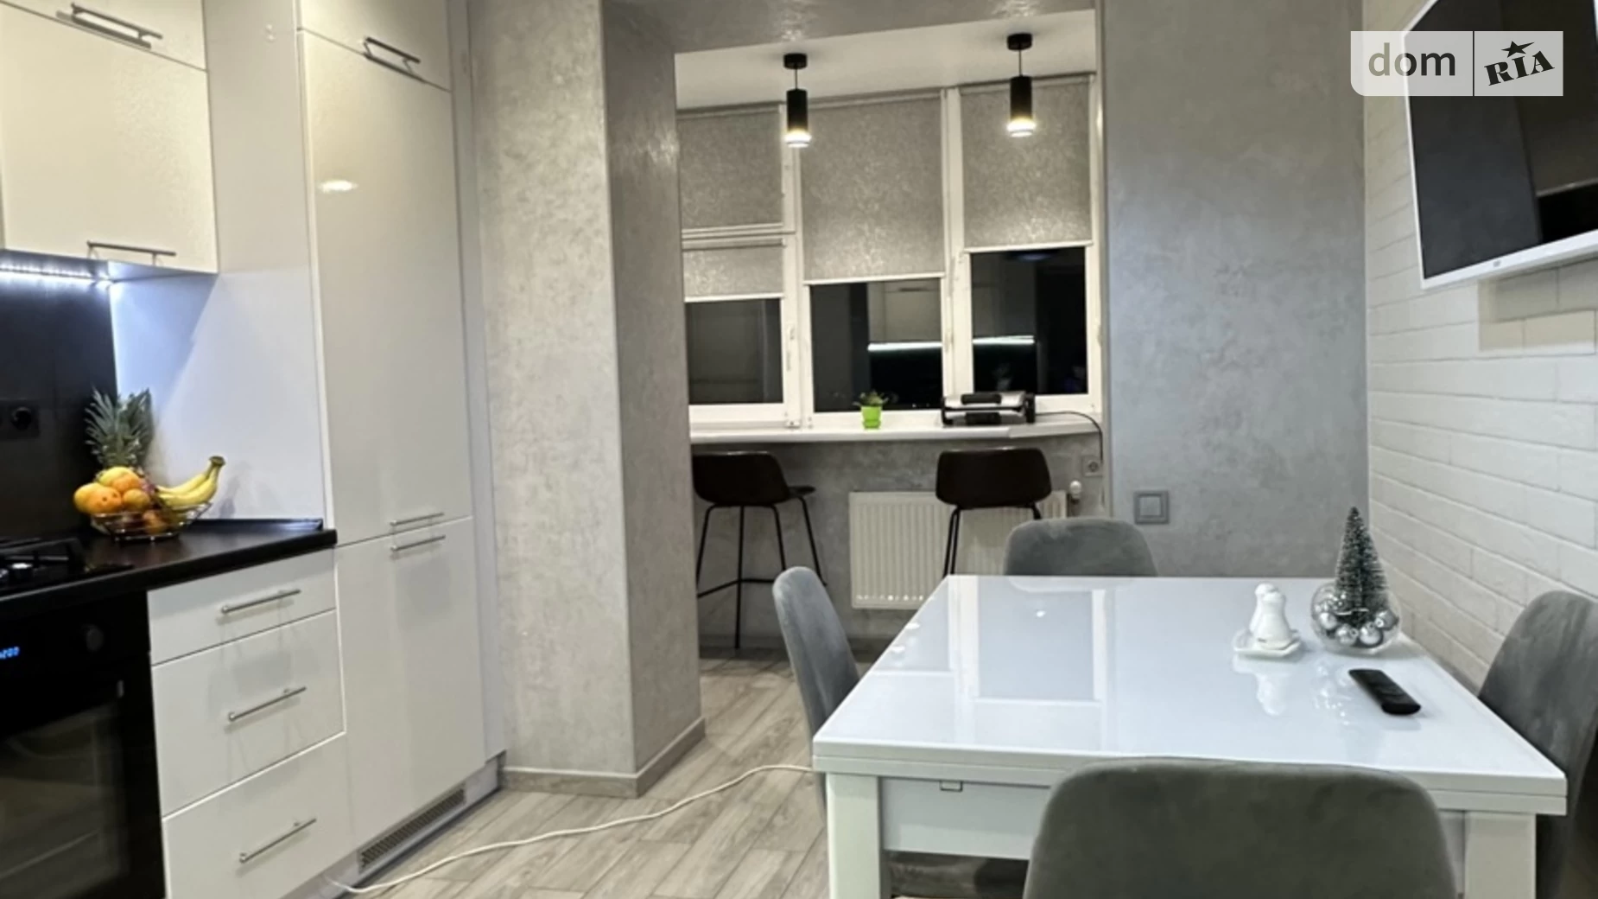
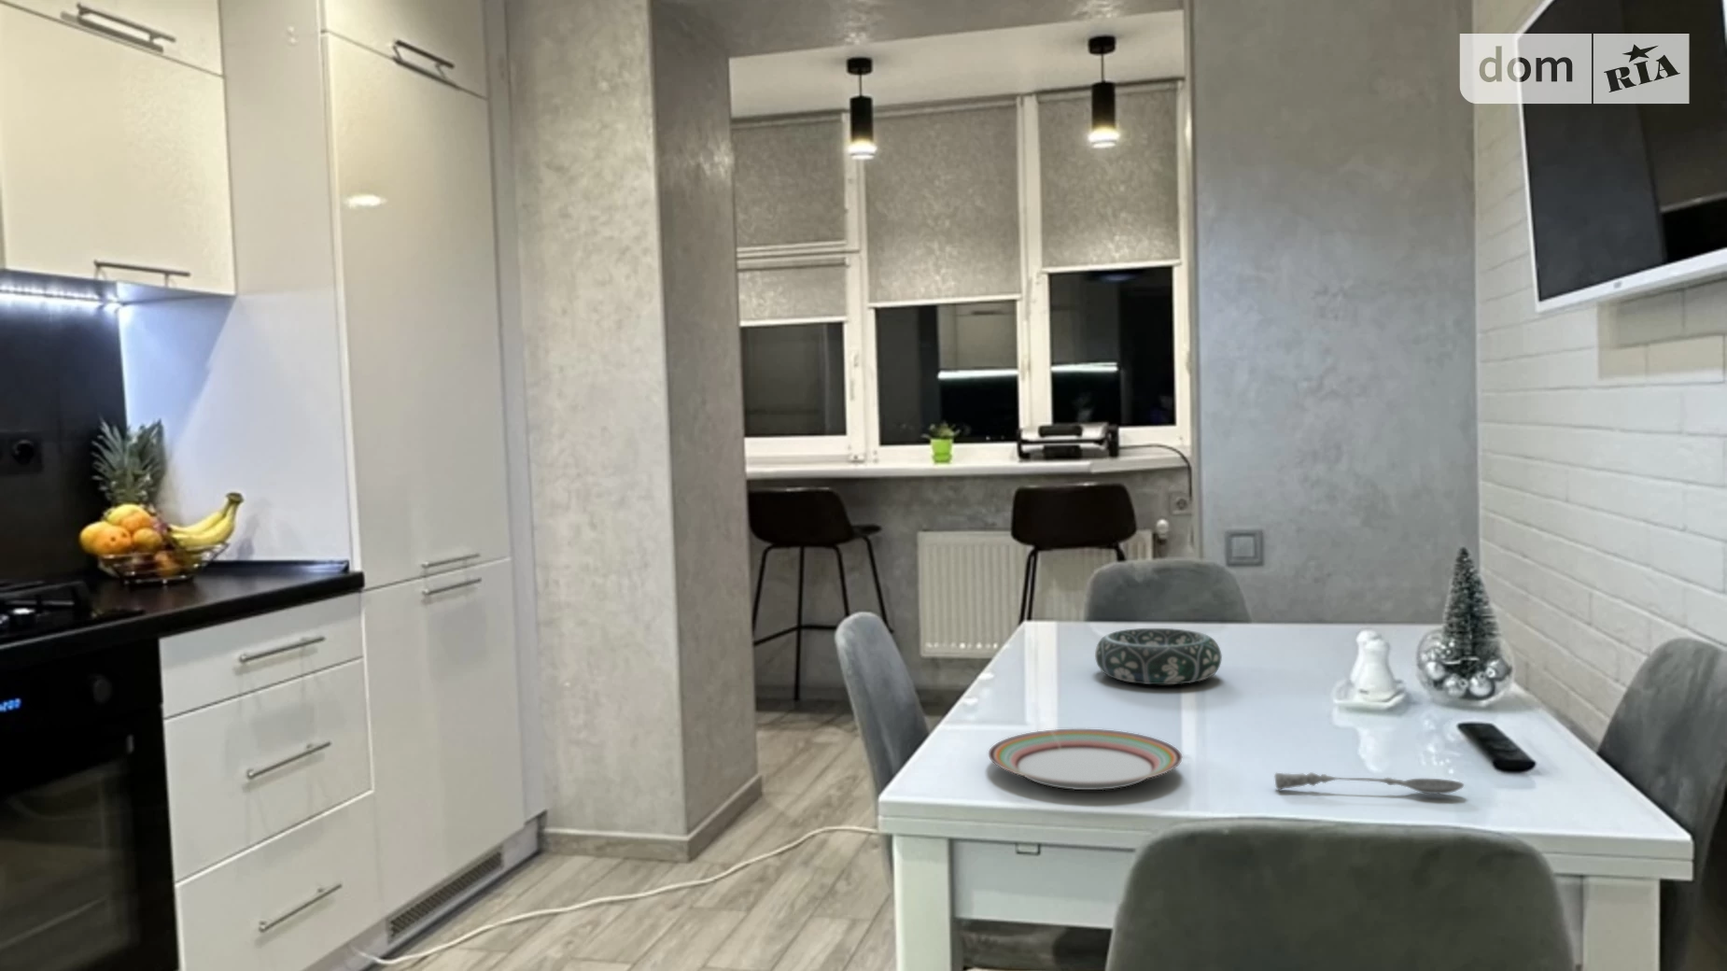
+ plate [988,728,1184,791]
+ soupspoon [1274,771,1465,794]
+ decorative bowl [1094,627,1223,685]
